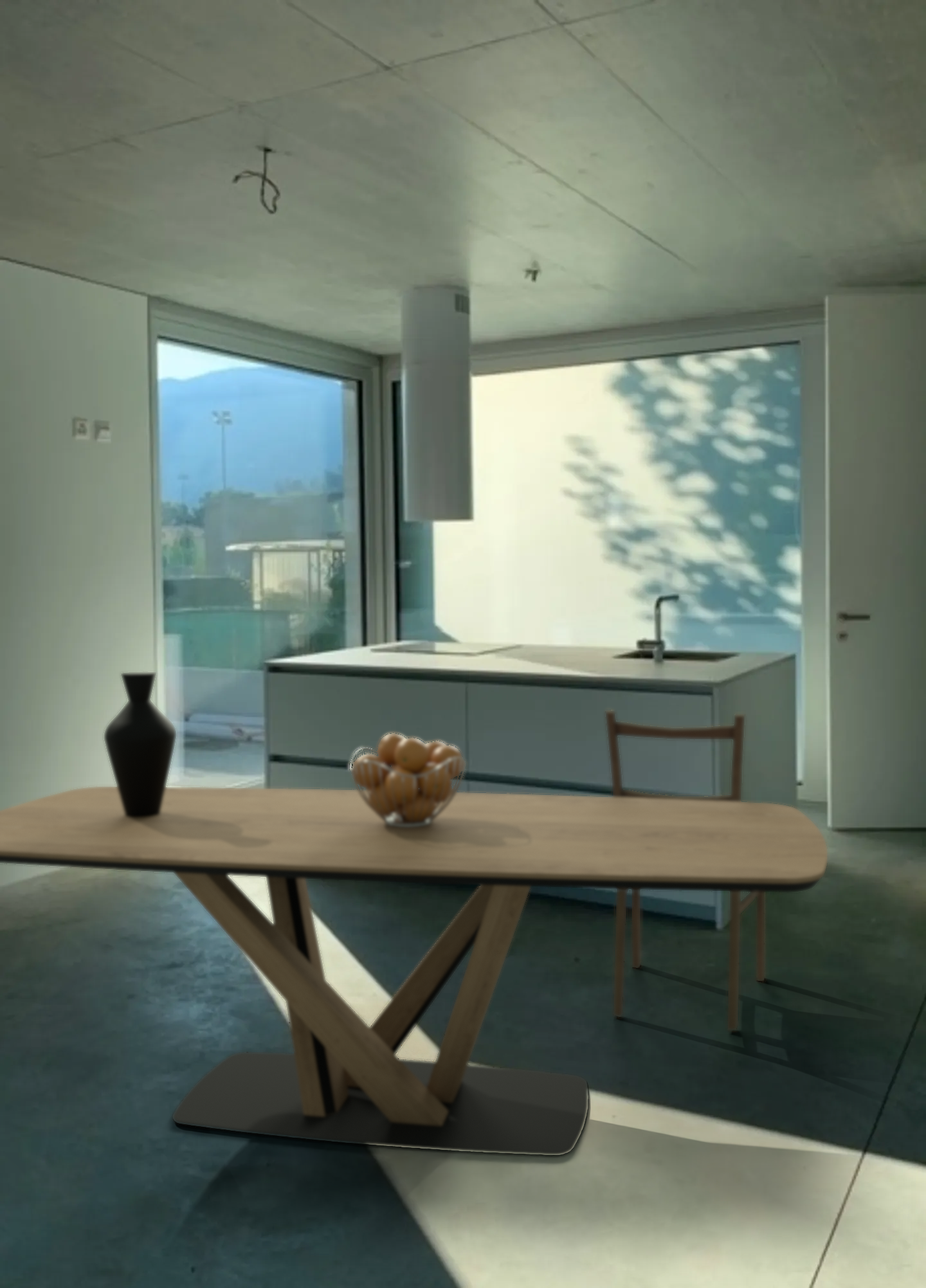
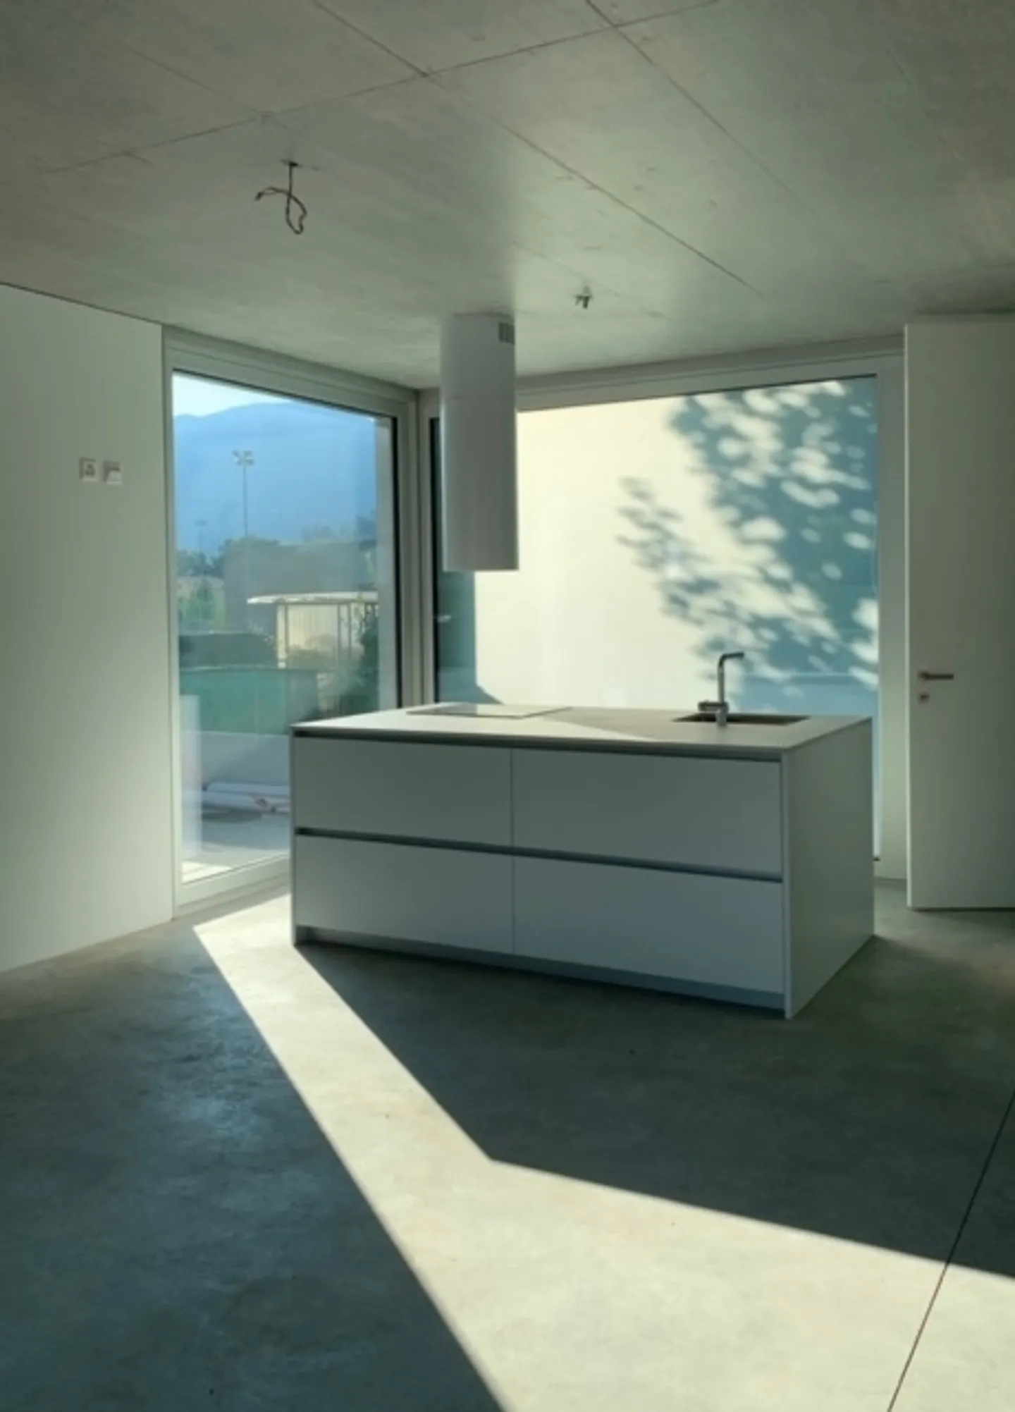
- dining table [0,786,828,1156]
- vase [104,671,177,818]
- dining chair [605,709,765,1031]
- fruit basket [349,732,467,828]
